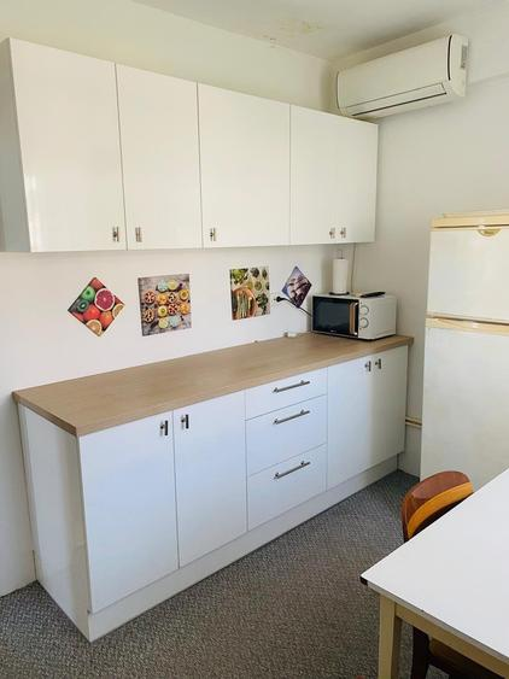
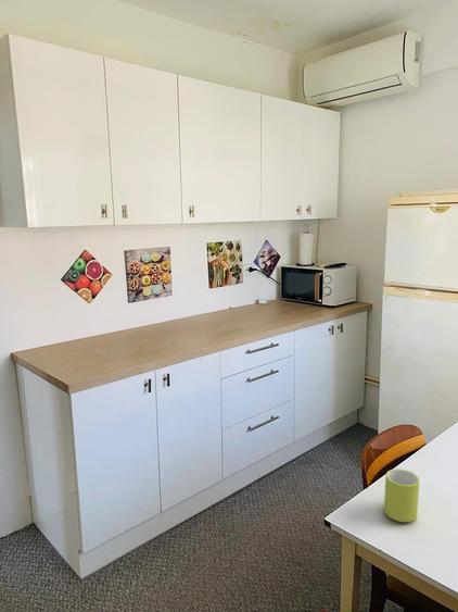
+ mug [383,469,420,523]
